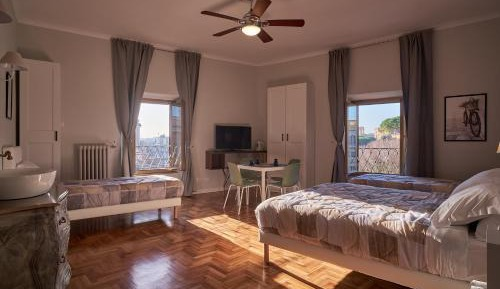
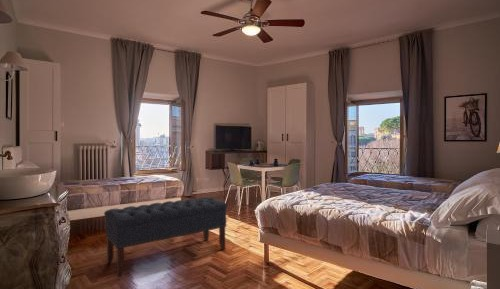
+ bench [103,196,228,278]
